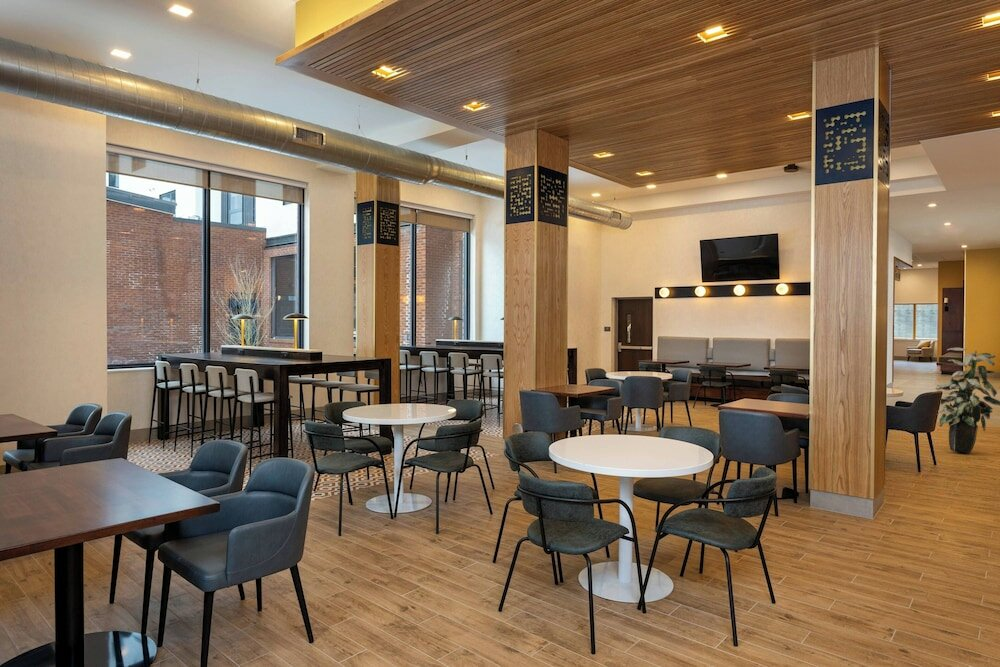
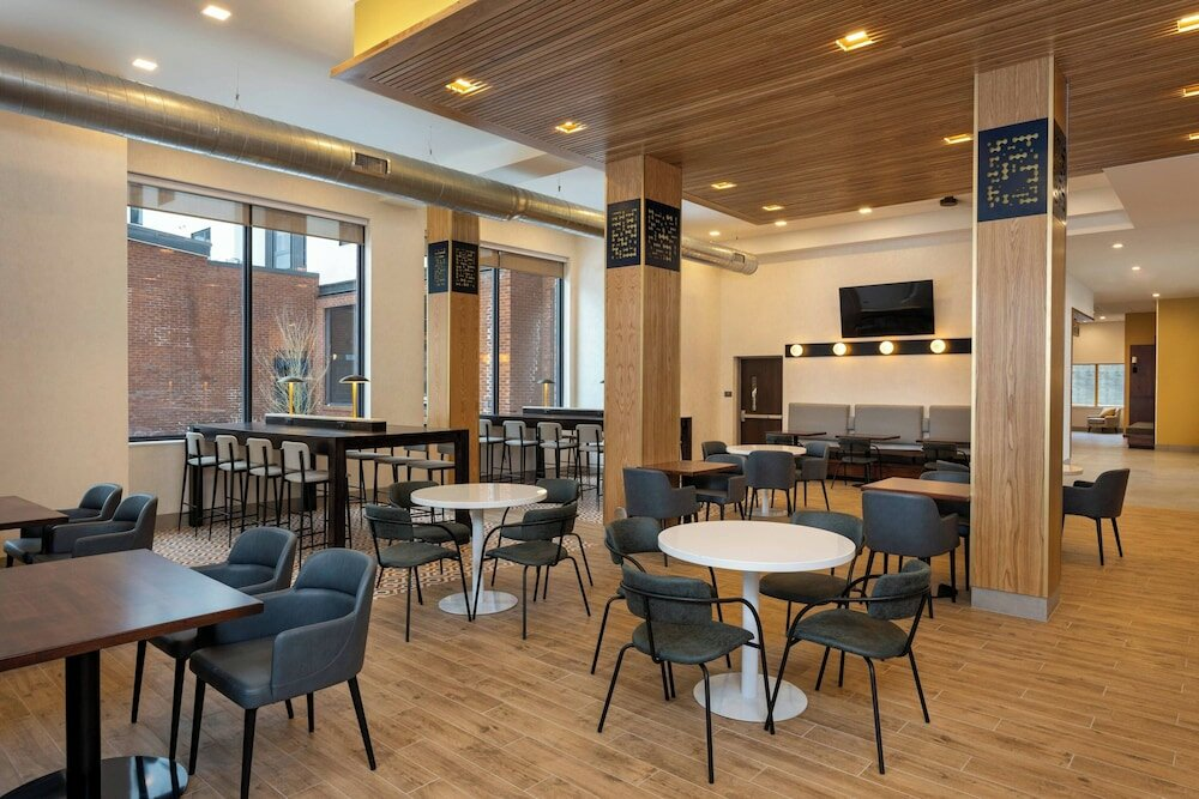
- indoor plant [935,347,1000,455]
